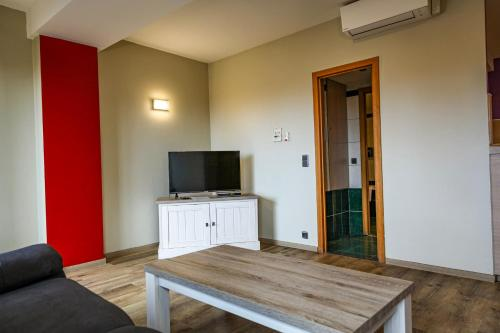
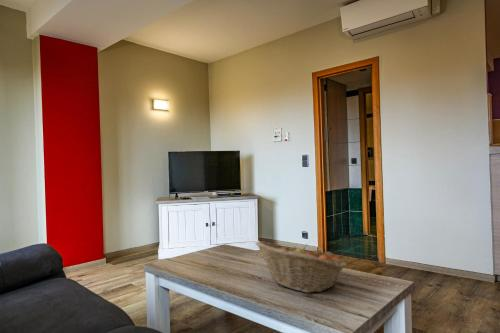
+ fruit basket [254,240,347,294]
